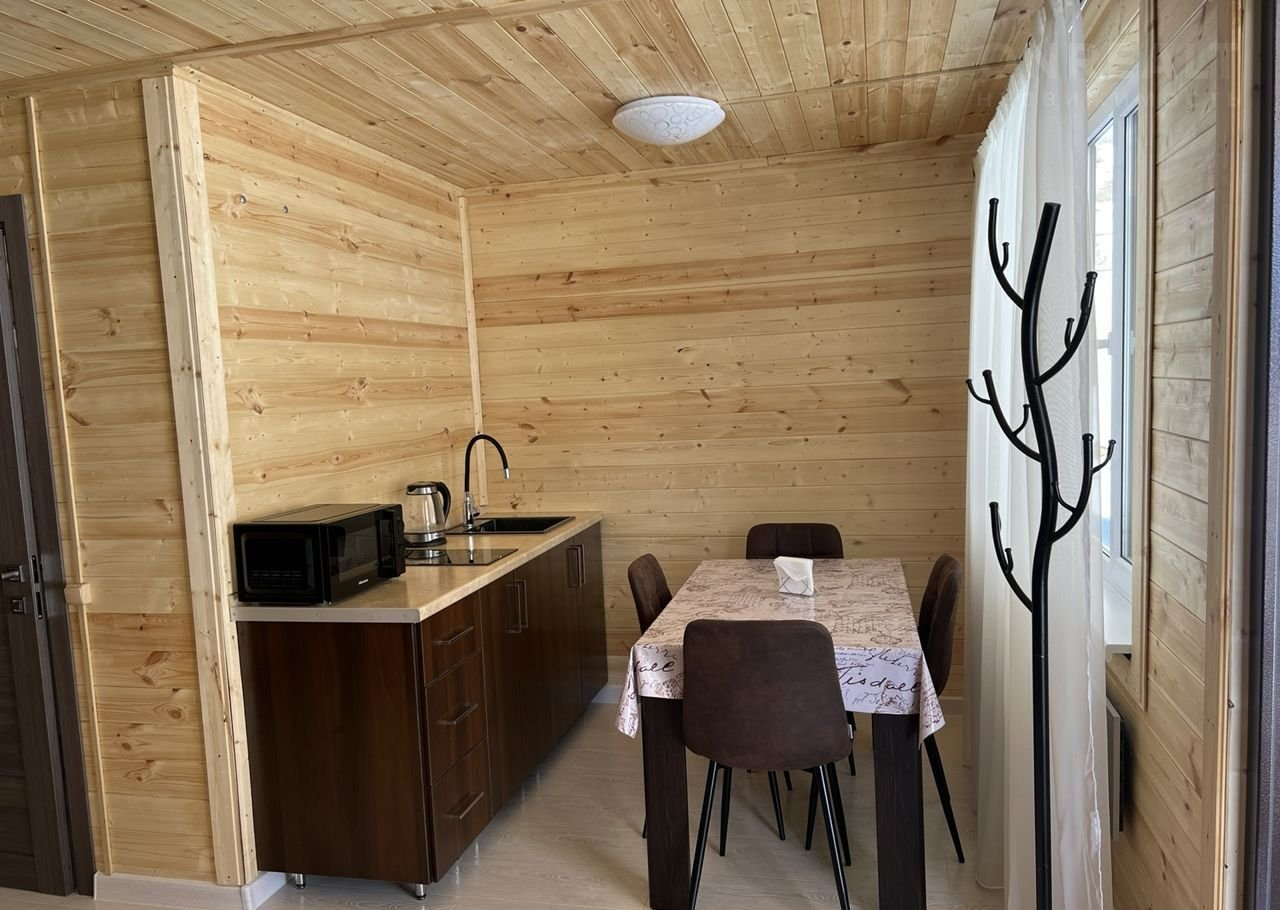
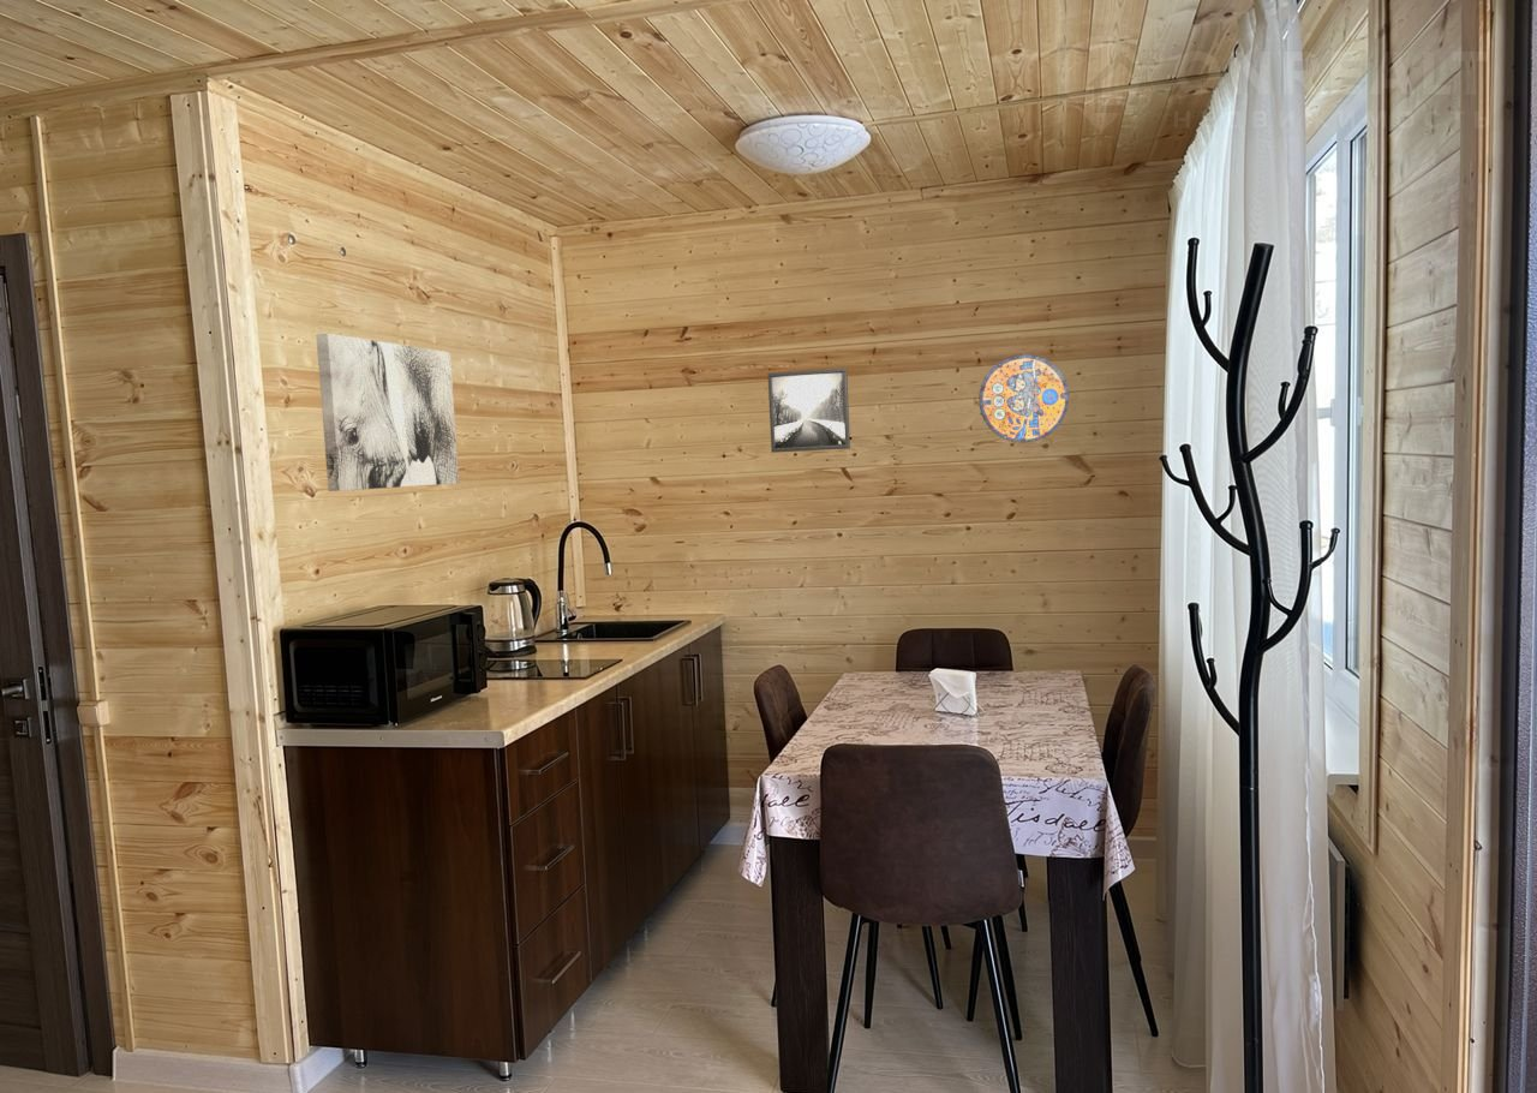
+ wall art [315,333,460,492]
+ manhole cover [977,353,1070,444]
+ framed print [767,366,851,454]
